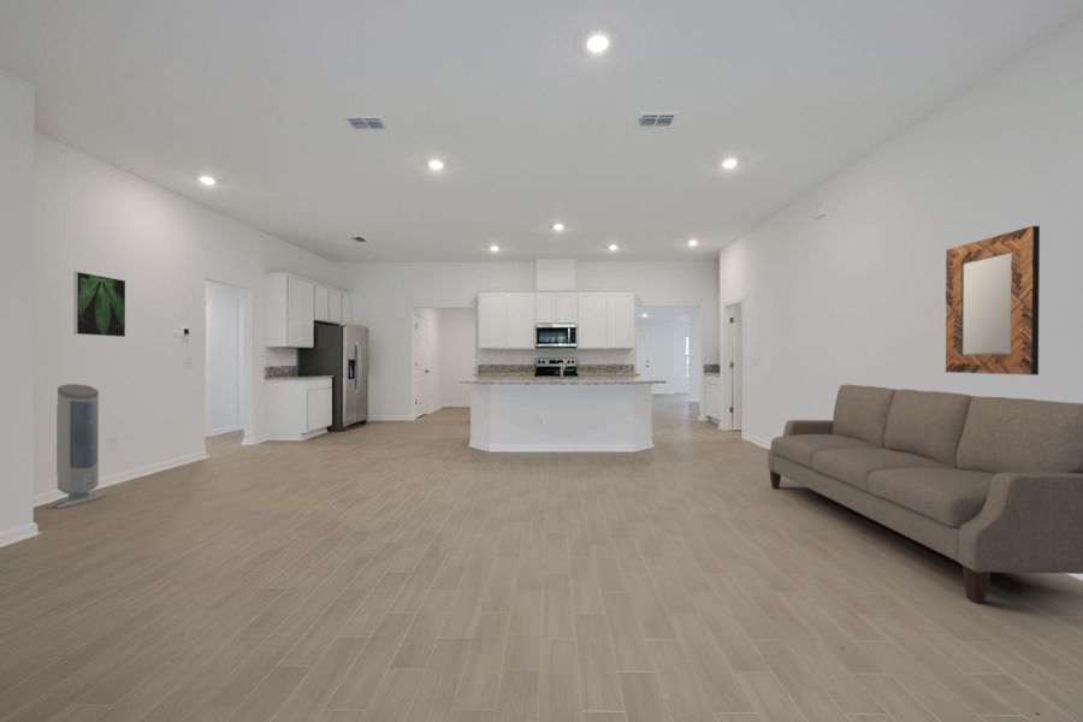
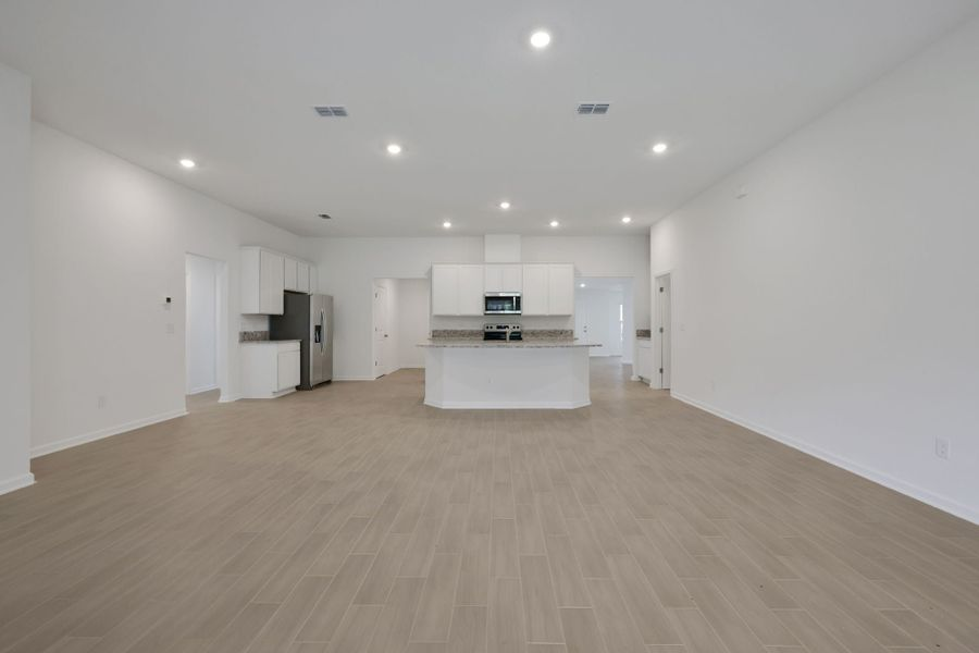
- sofa [767,384,1083,604]
- air purifier [45,383,108,510]
- home mirror [945,225,1041,377]
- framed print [72,271,126,338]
